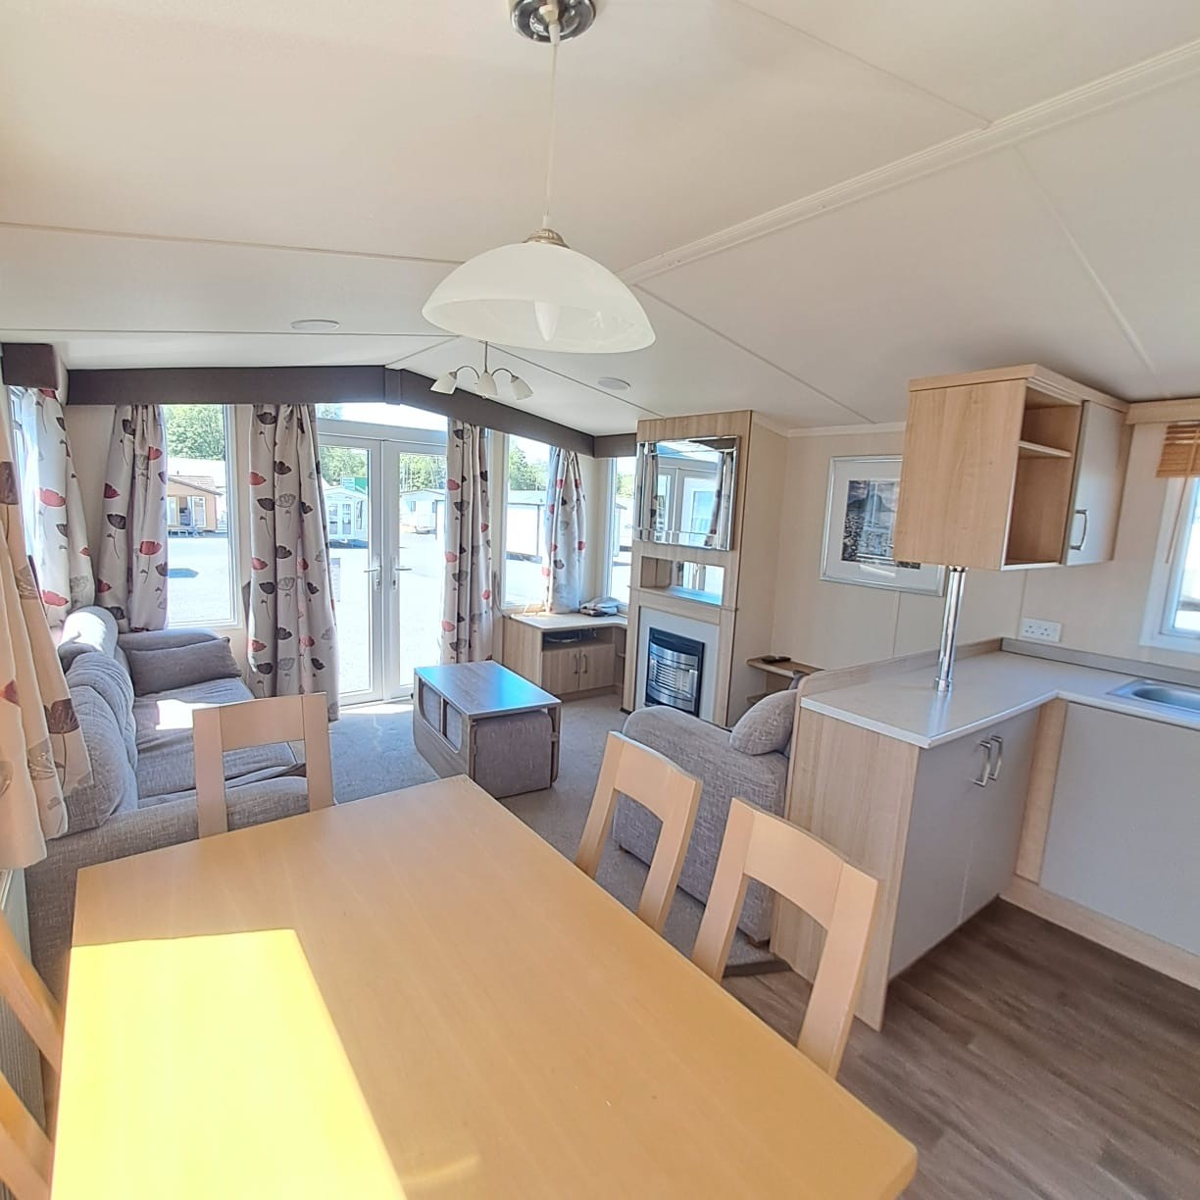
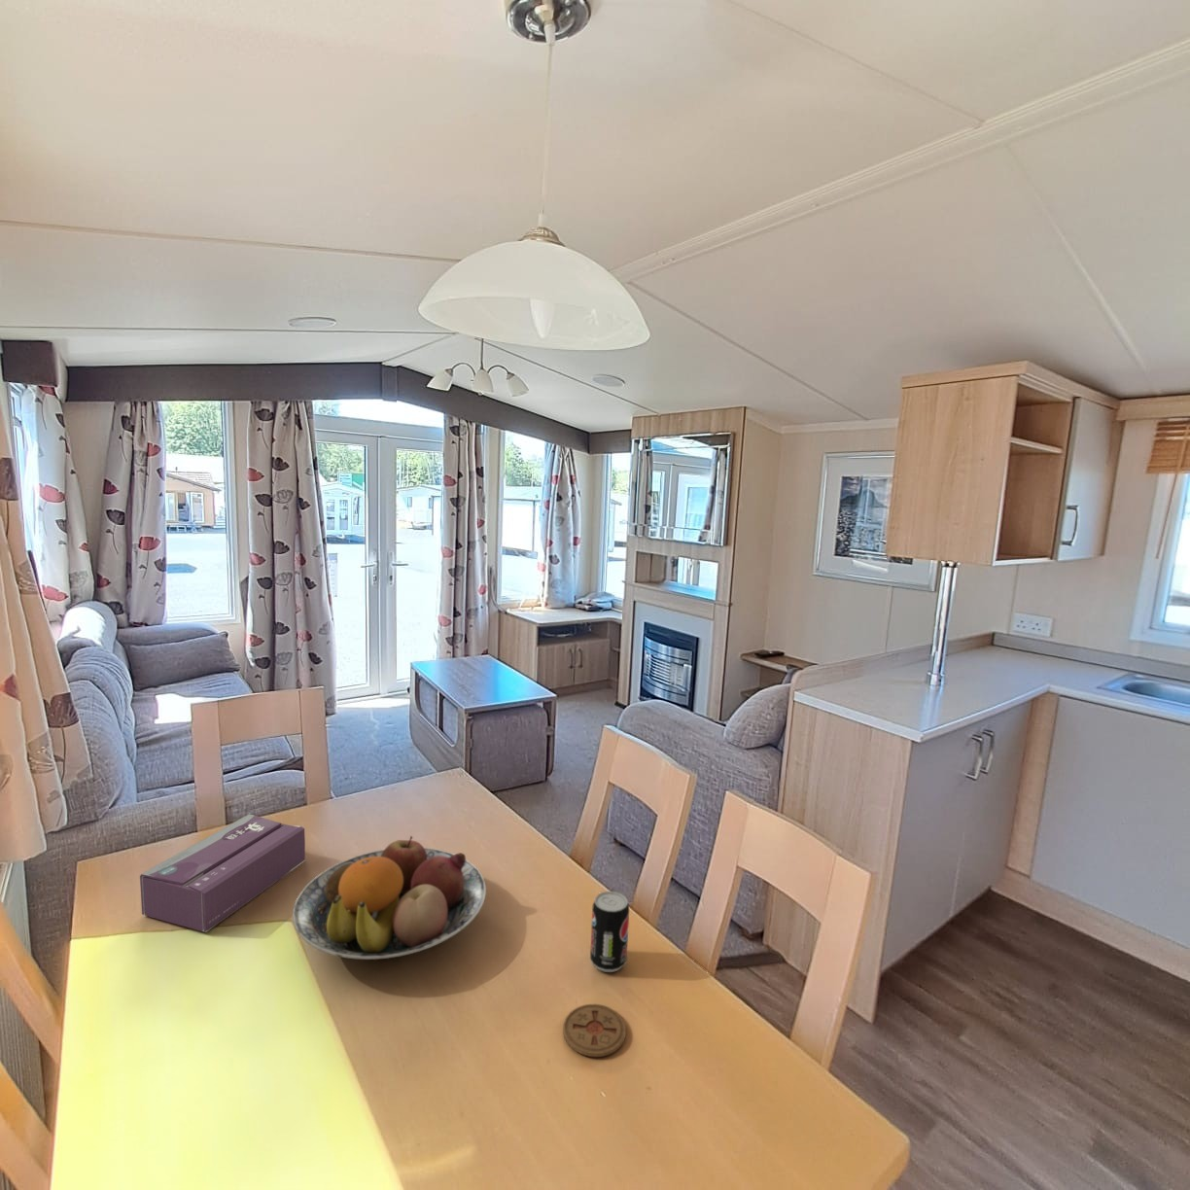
+ fruit bowl [292,835,487,960]
+ tissue box [139,813,306,933]
+ beverage can [590,890,630,973]
+ coaster [562,1004,627,1058]
